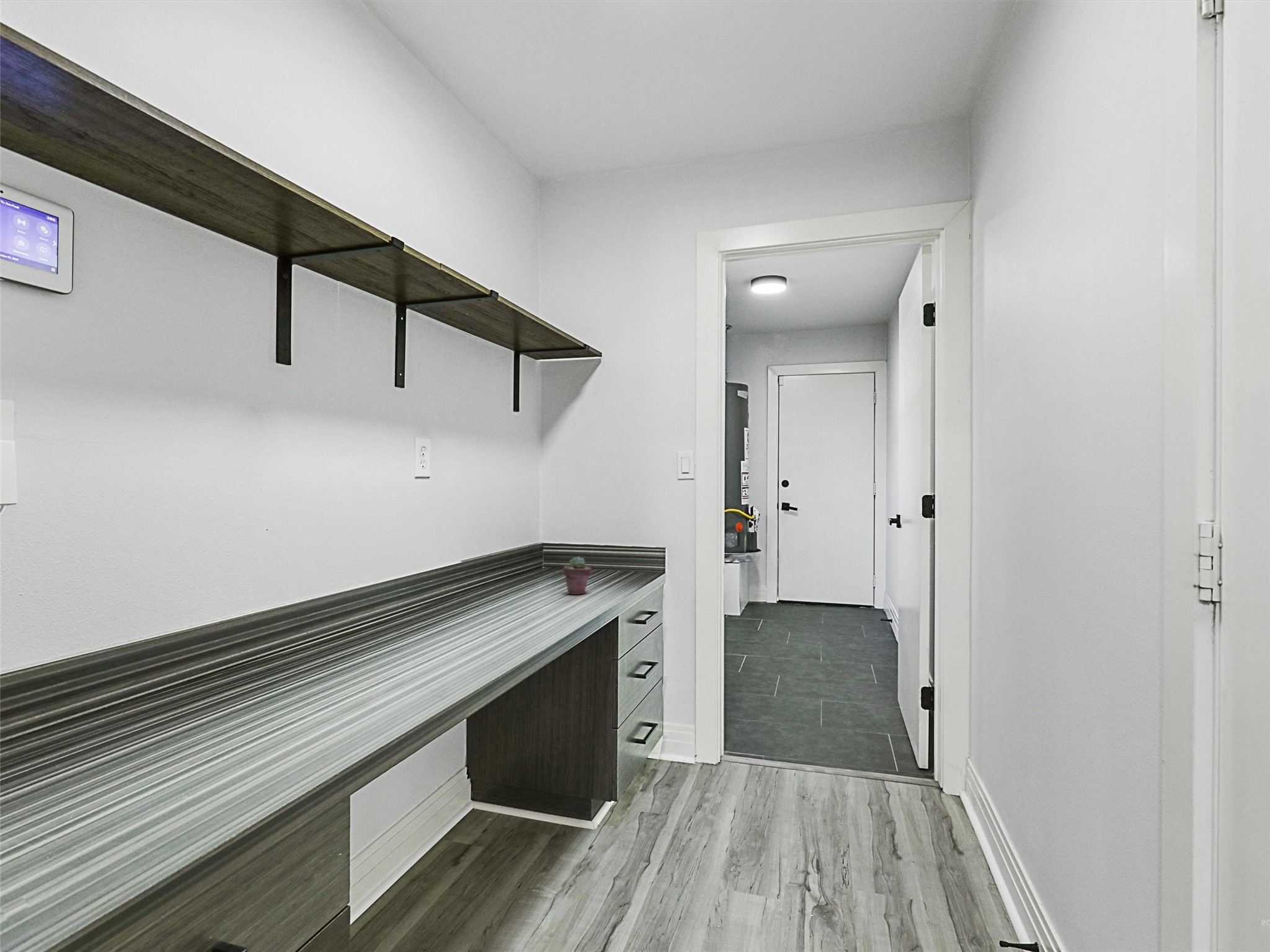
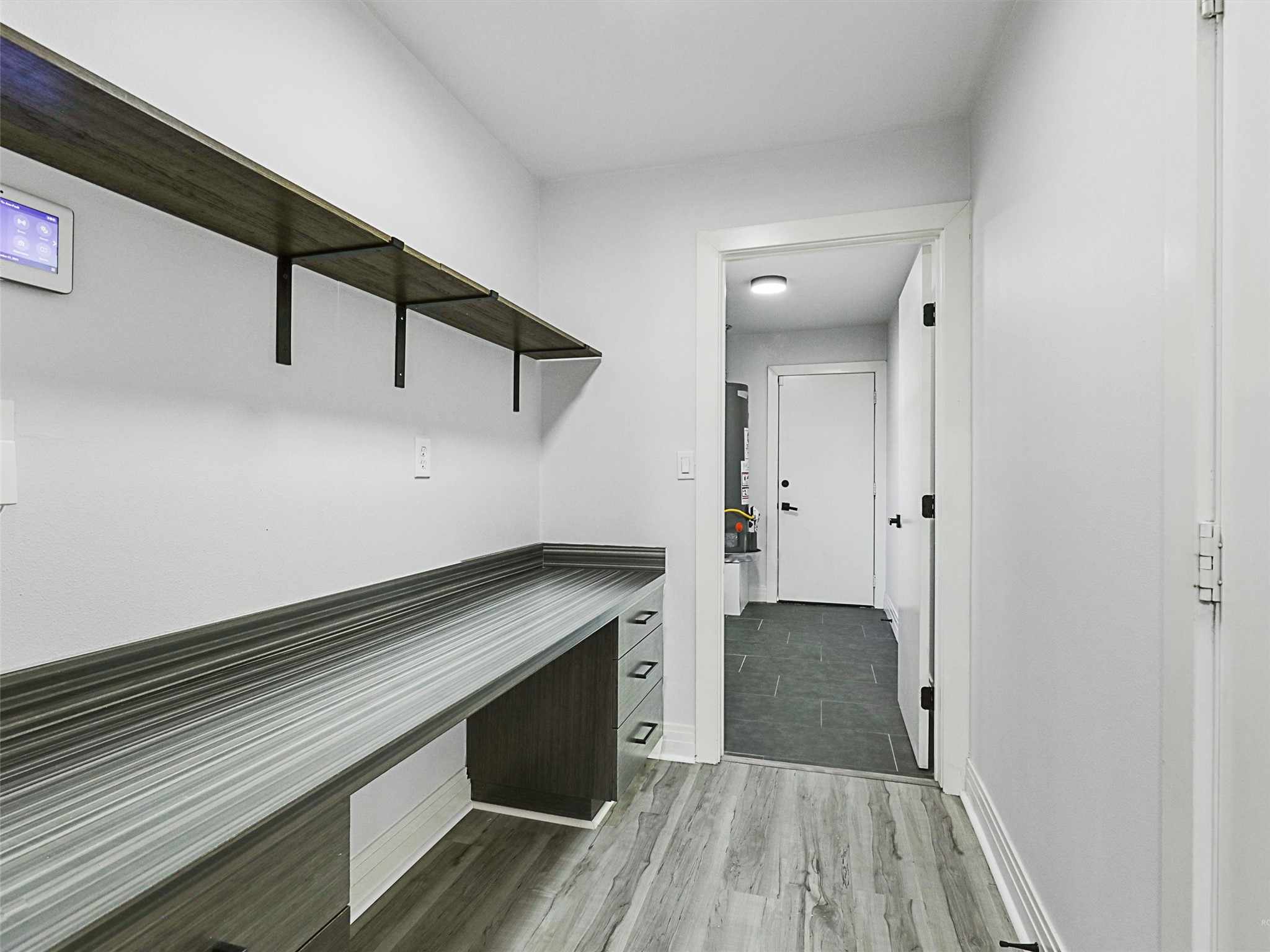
- potted succulent [563,556,592,595]
